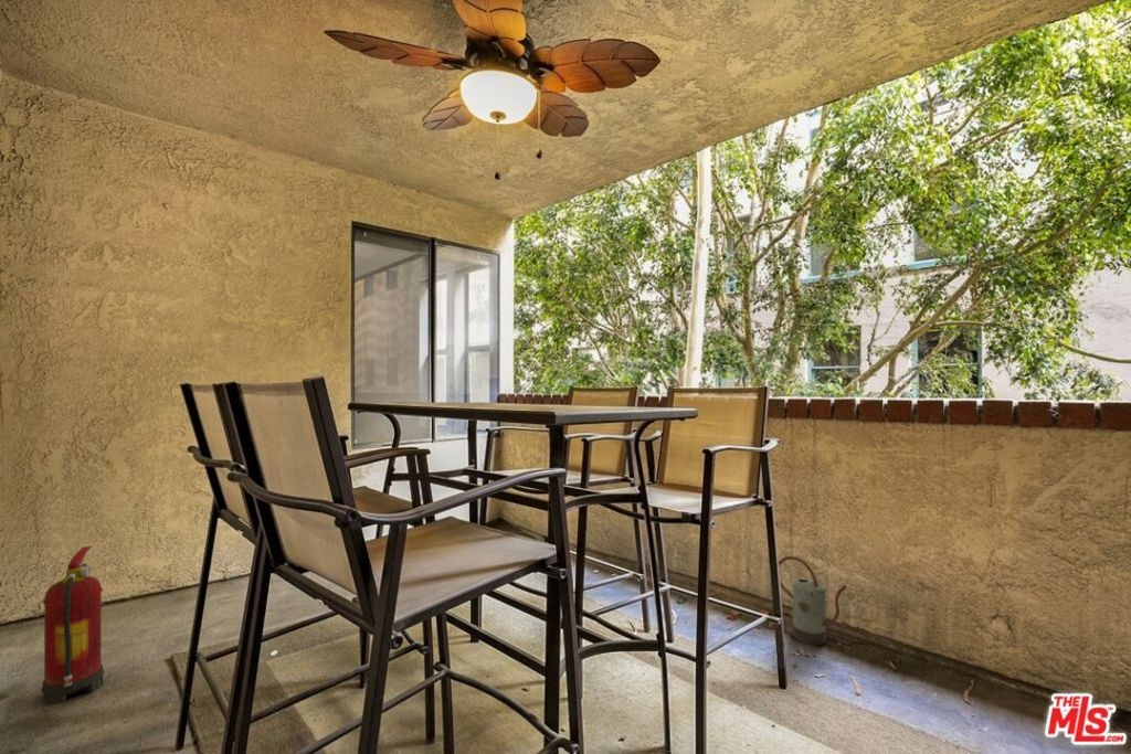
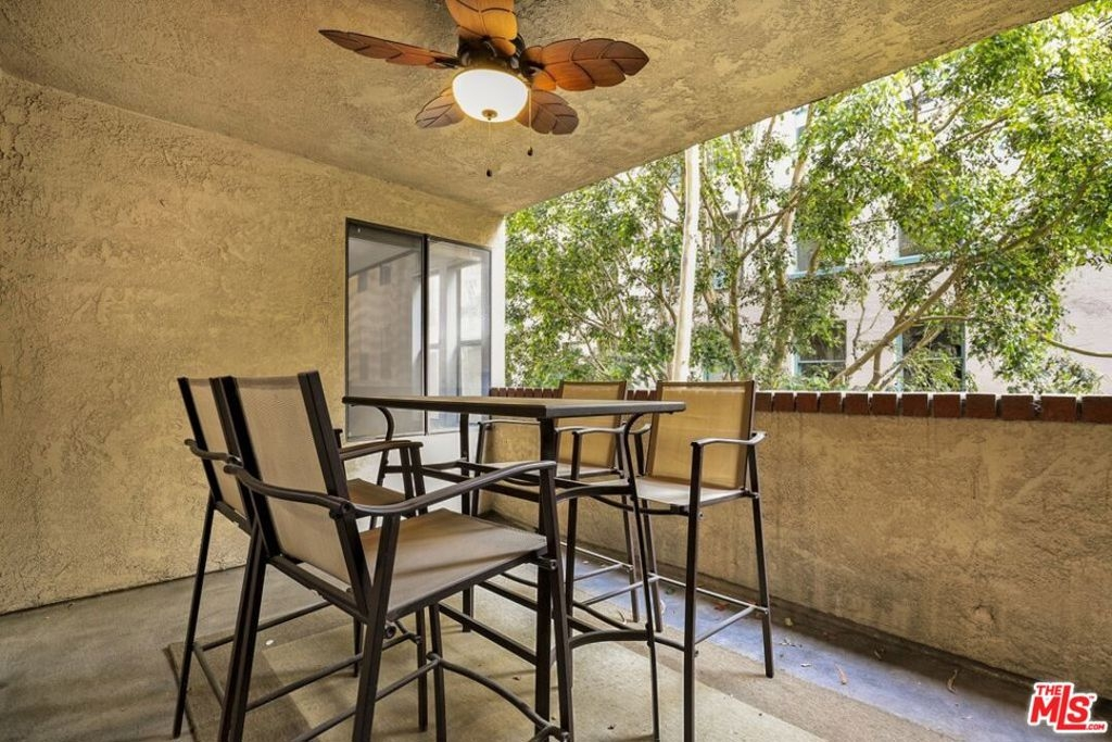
- watering can [778,555,848,646]
- fire extinguisher [40,545,105,704]
